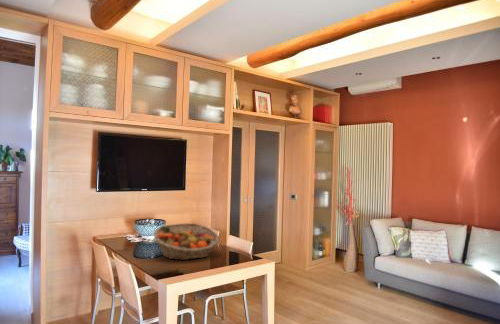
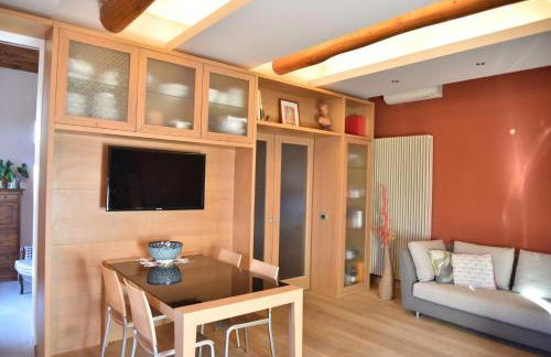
- fruit basket [153,222,220,261]
